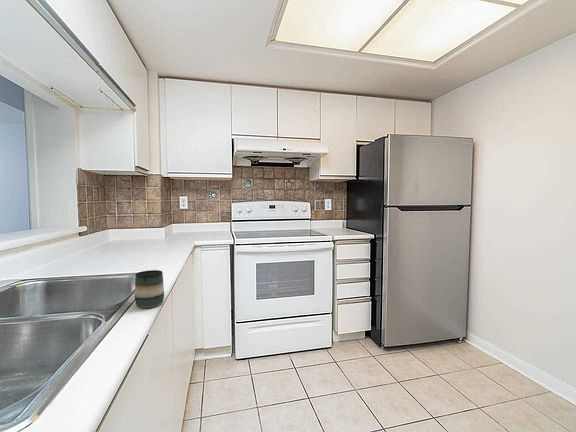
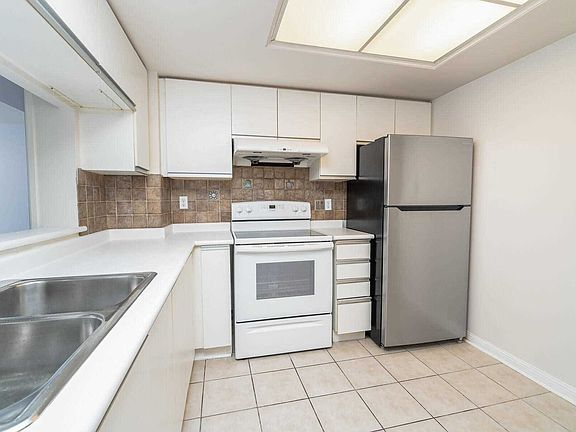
- mug [133,269,165,309]
